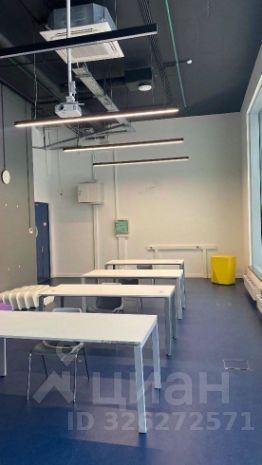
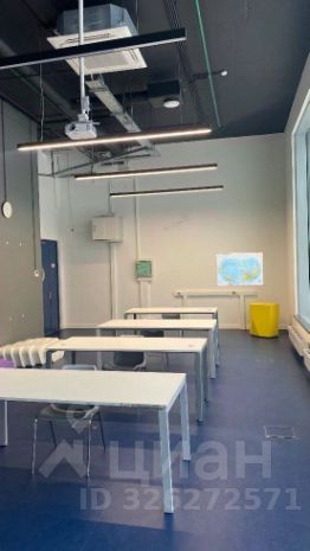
+ world map [215,251,264,287]
